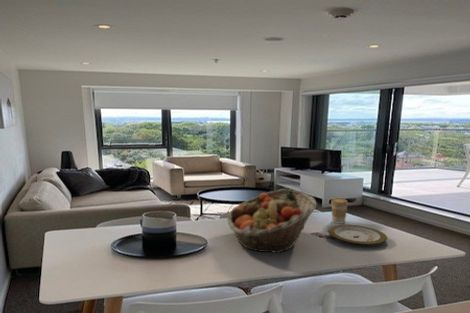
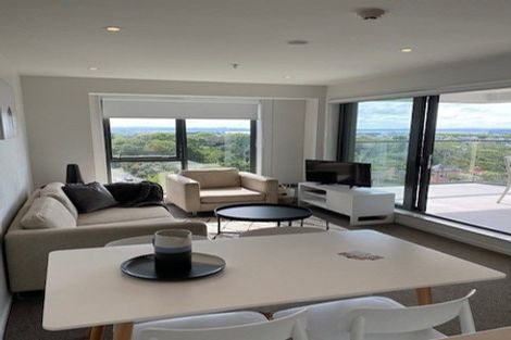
- coffee cup [330,197,349,224]
- plate [327,223,388,246]
- fruit basket [226,188,318,254]
